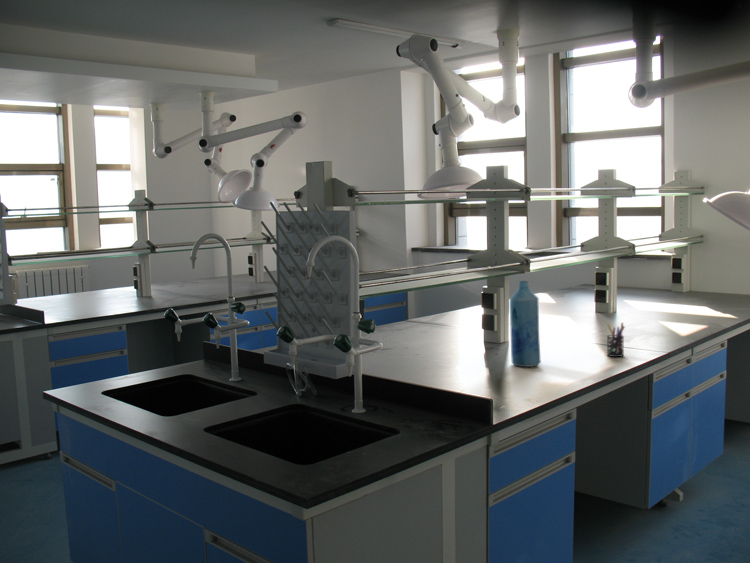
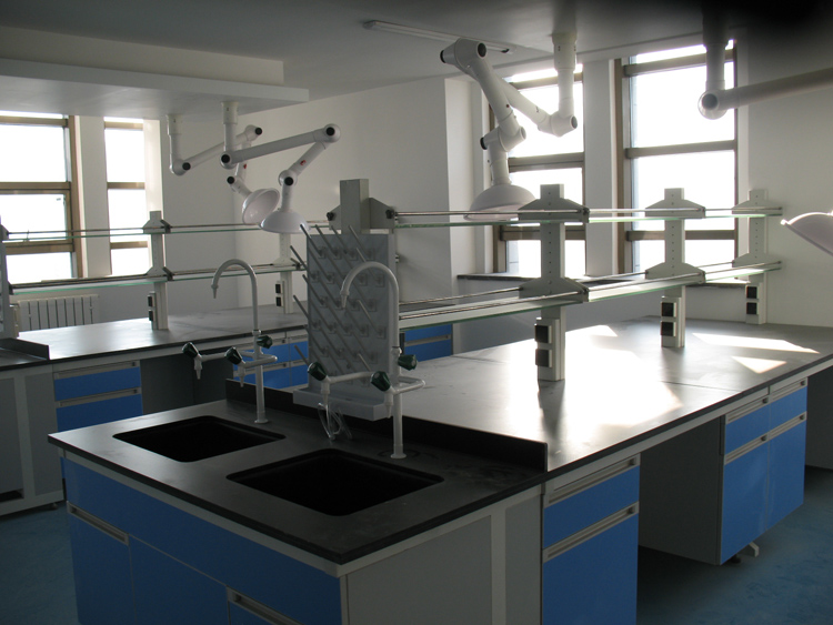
- pen holder [606,322,626,358]
- bottle [509,280,542,368]
